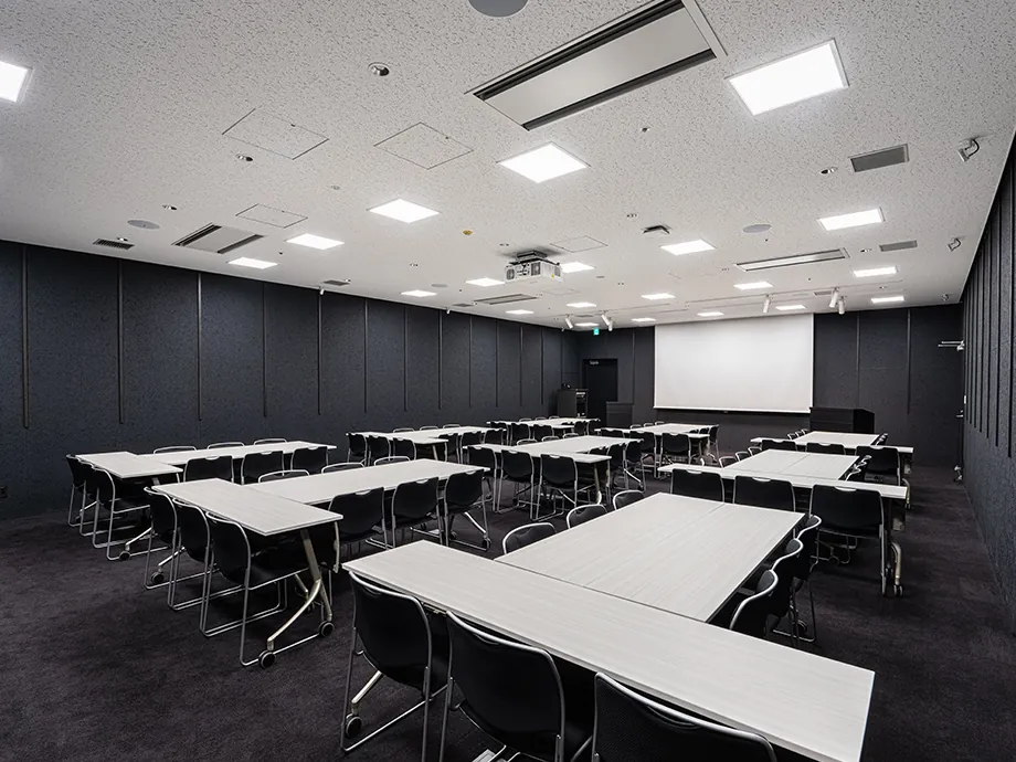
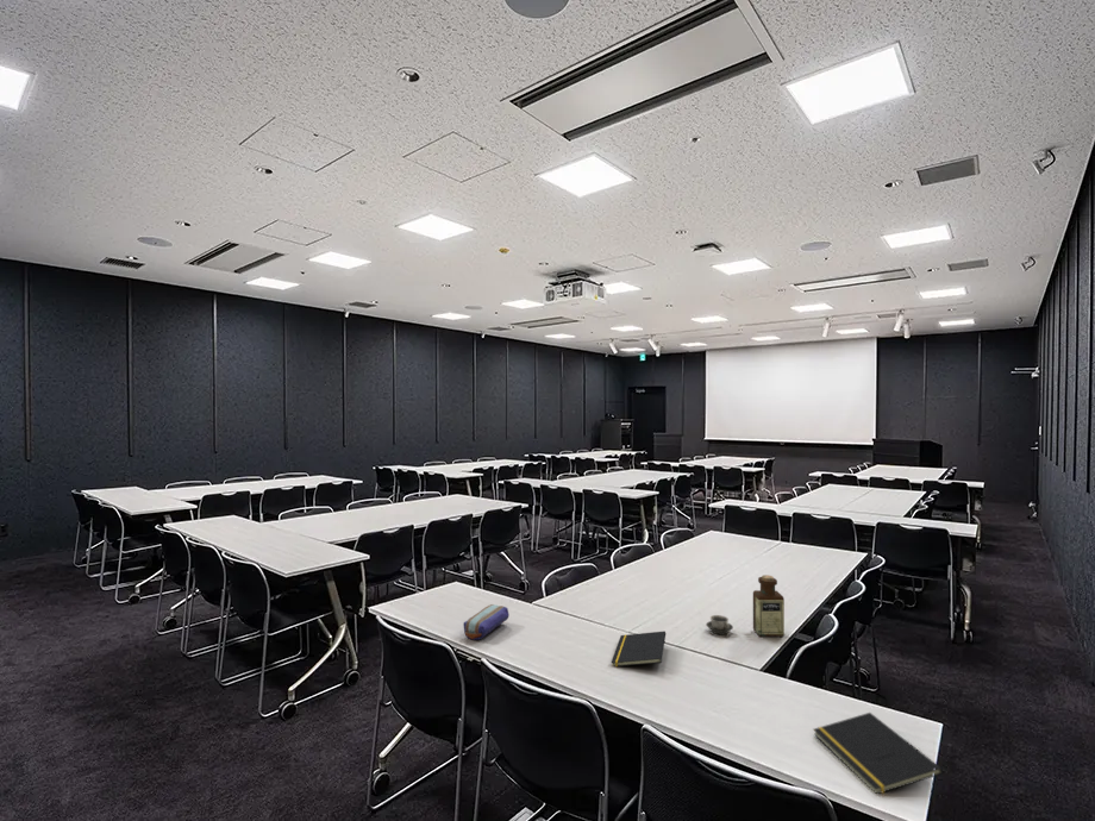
+ cup [705,614,734,637]
+ bottle [752,574,786,638]
+ notepad [611,631,667,668]
+ notepad [812,712,944,795]
+ pencil case [462,603,511,641]
